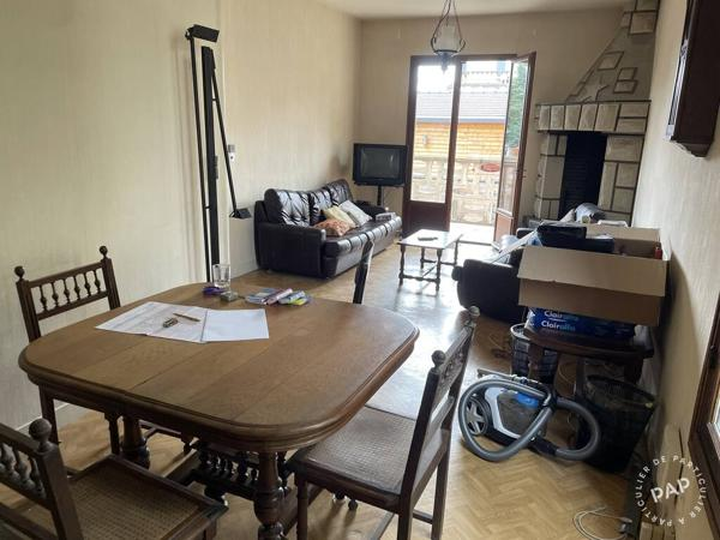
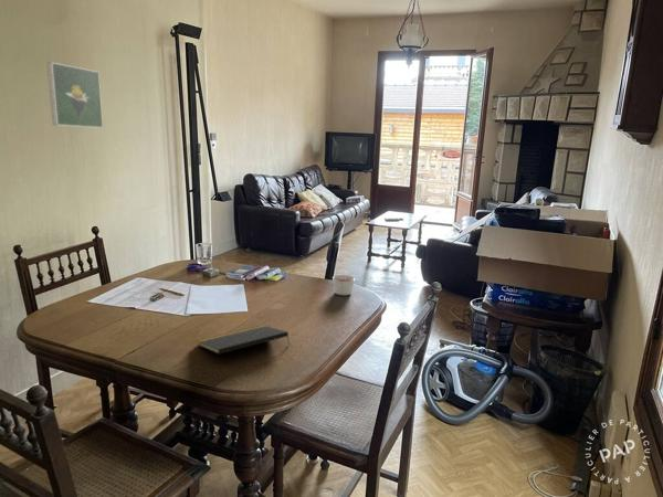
+ notepad [196,325,291,356]
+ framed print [45,61,104,129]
+ candle [332,274,356,296]
